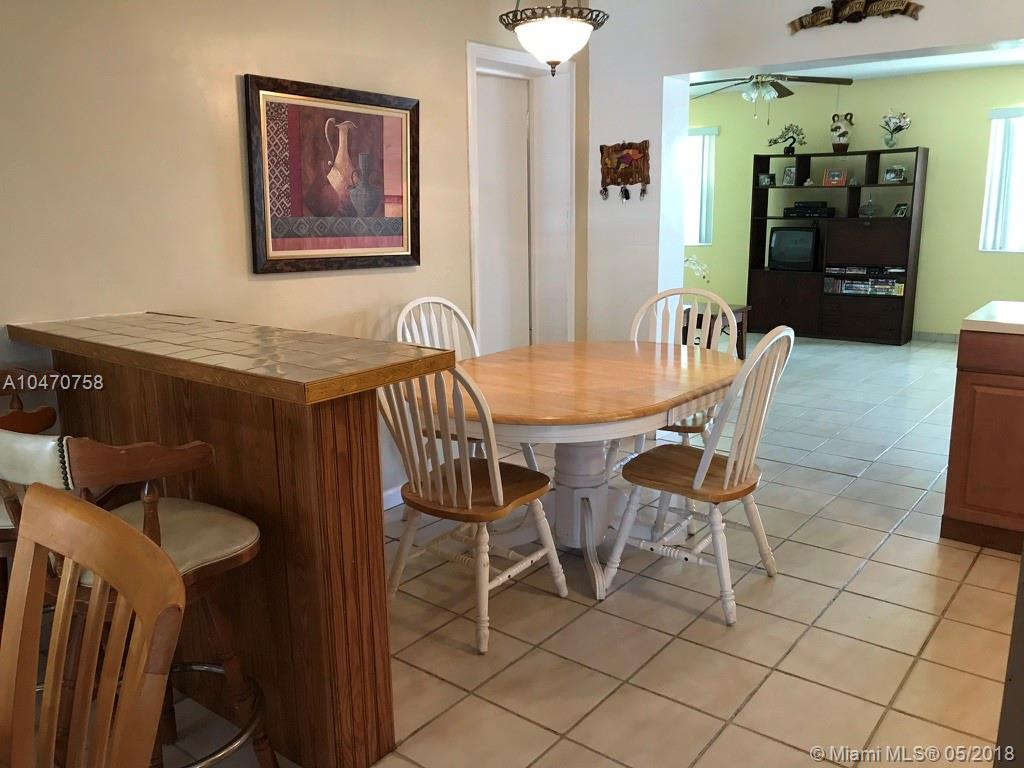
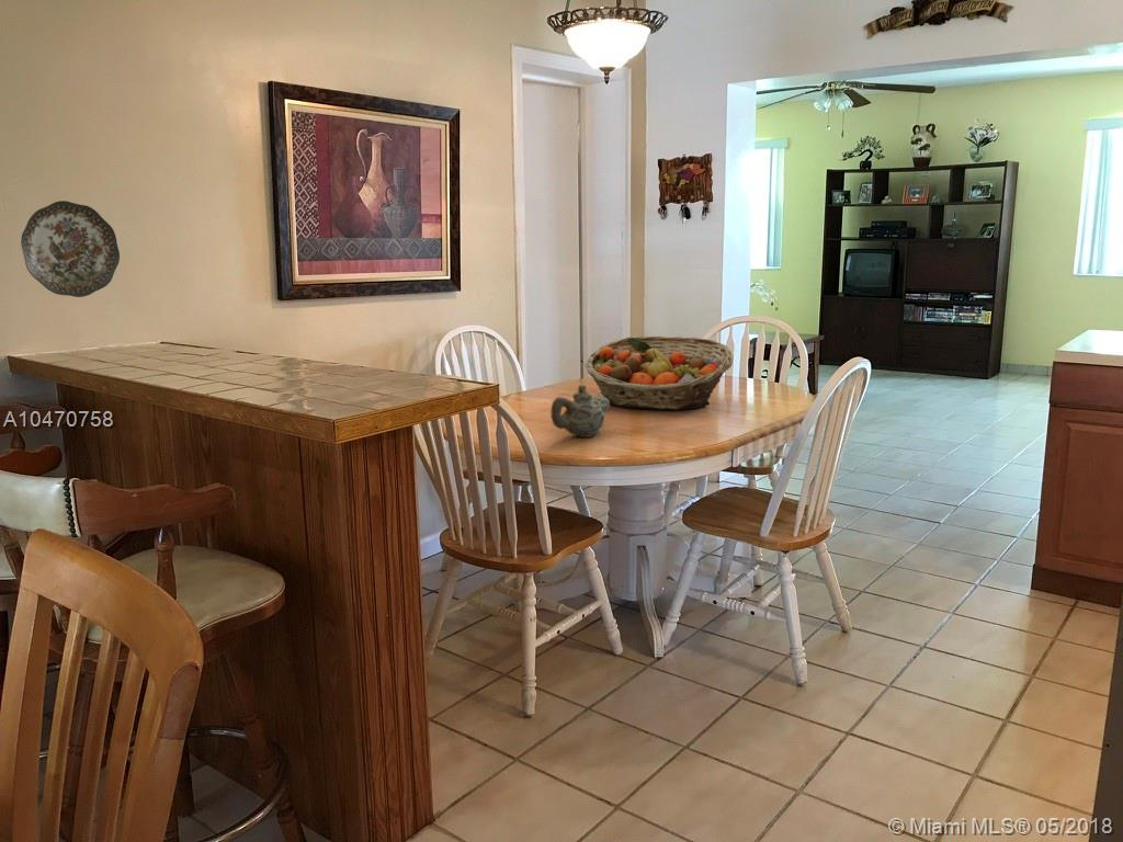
+ fruit basket [585,335,734,410]
+ decorative plate [20,200,121,298]
+ teapot [549,384,611,439]
